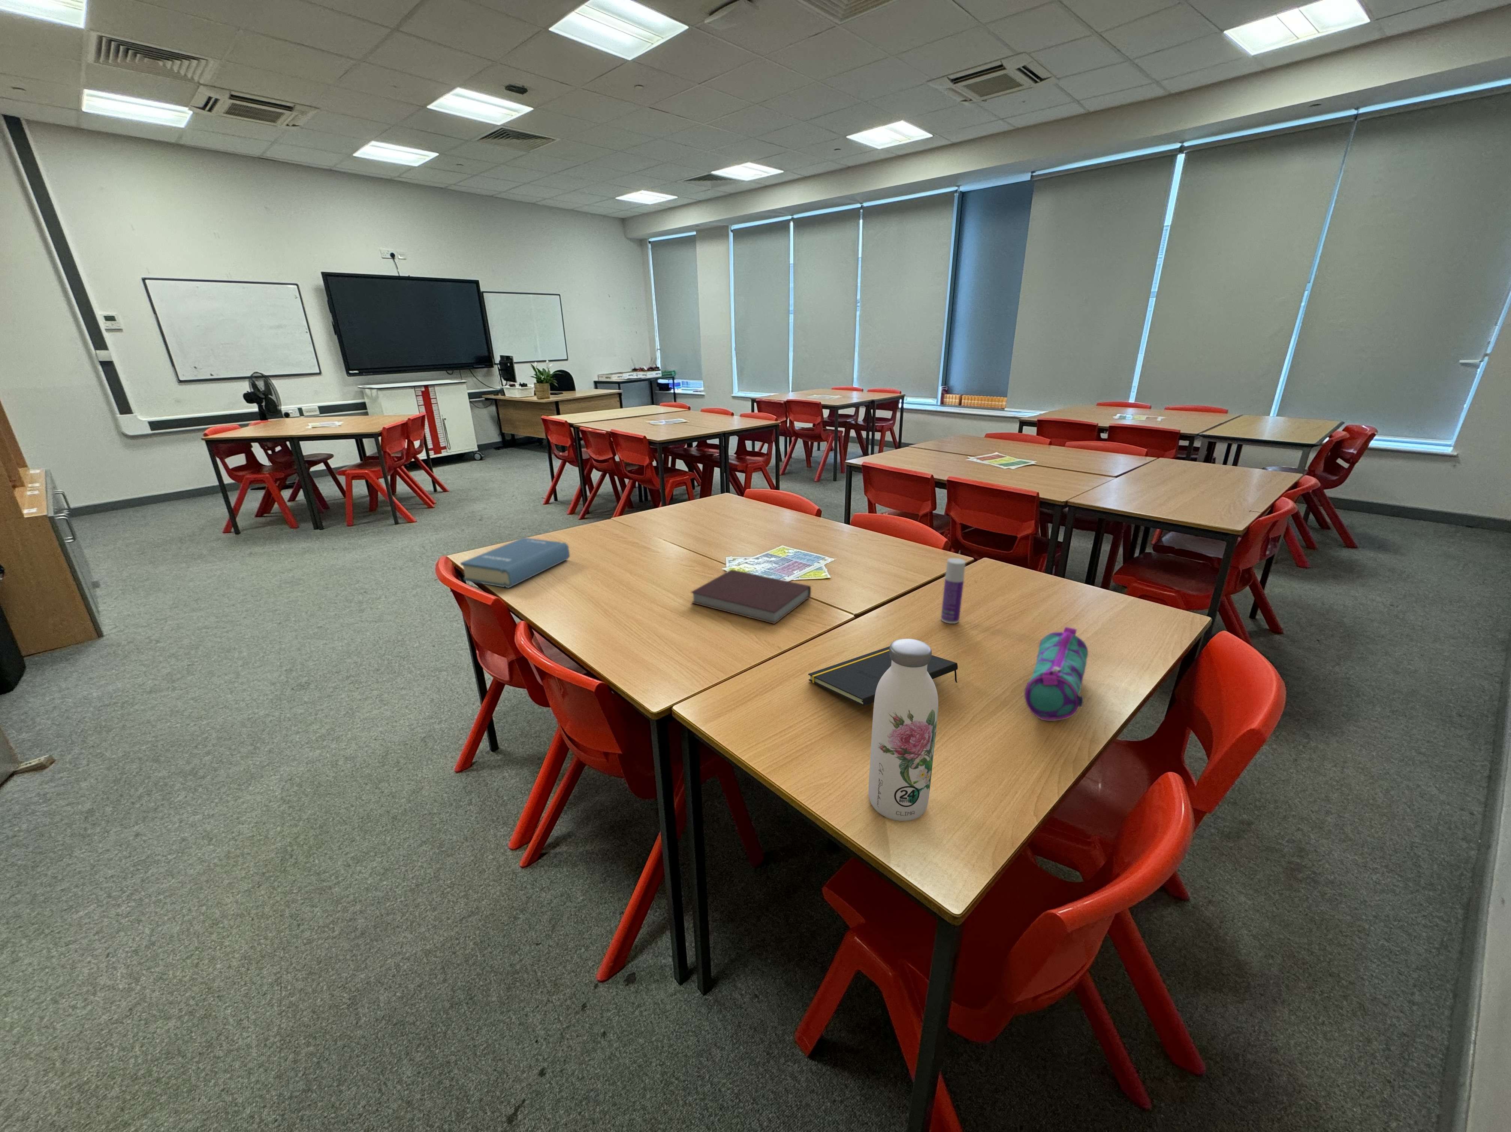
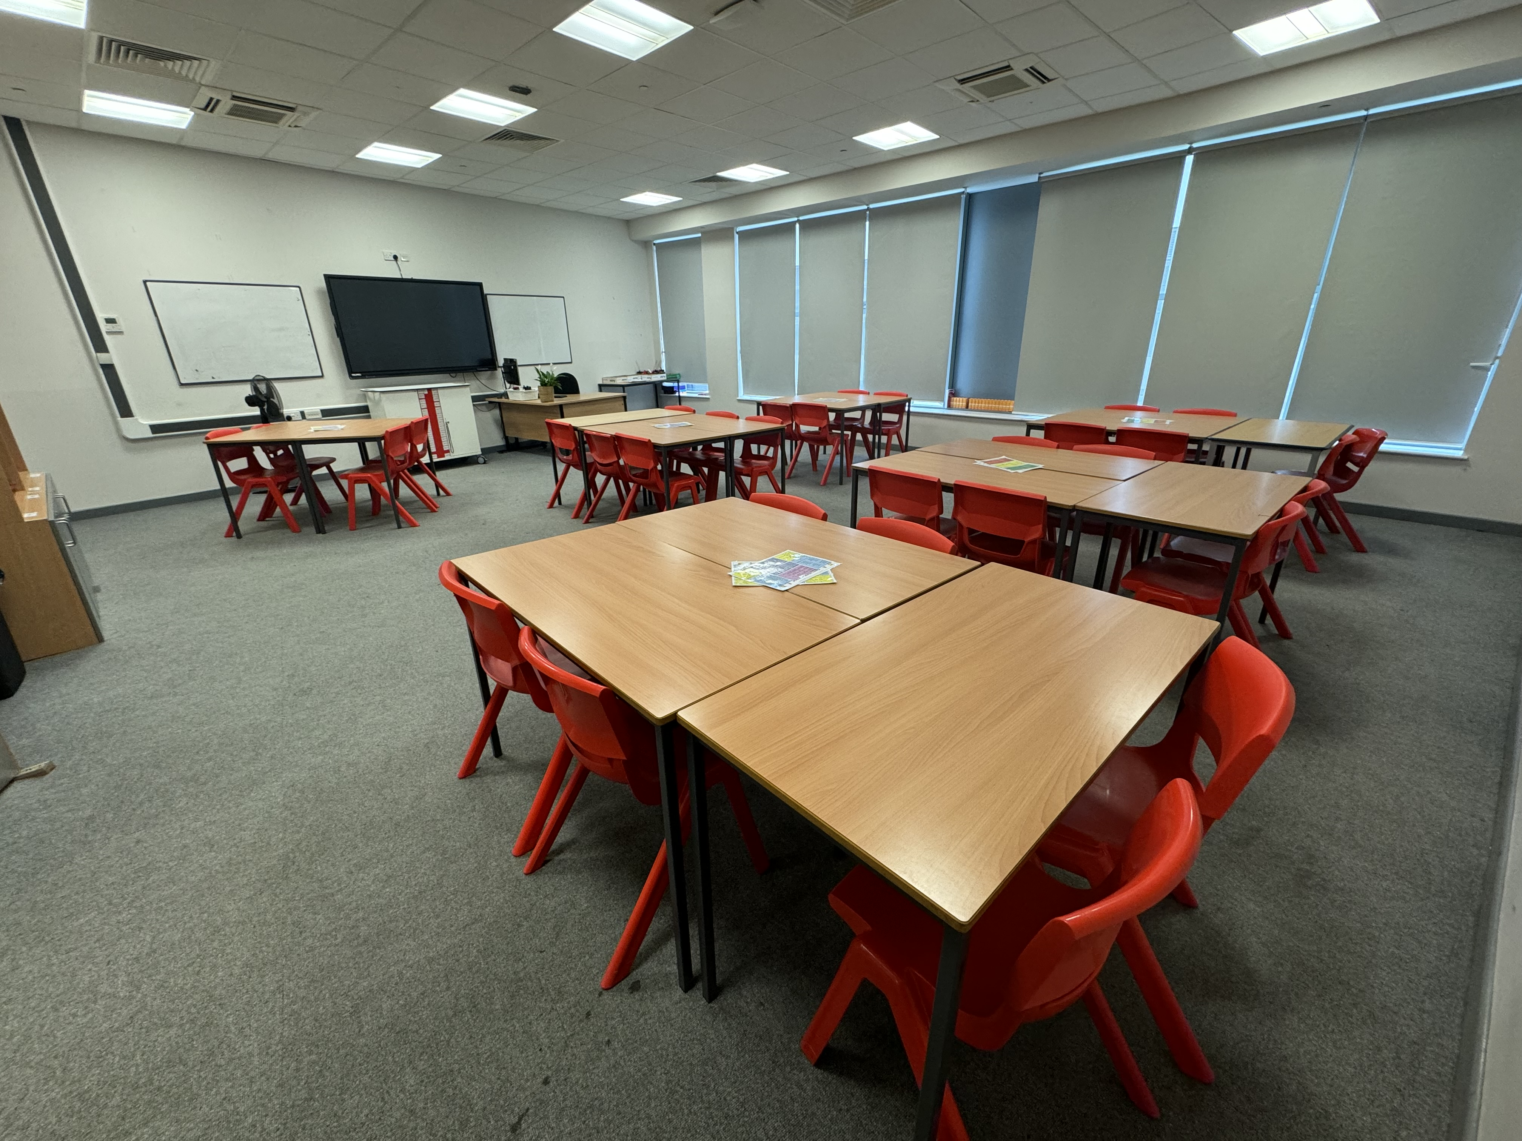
- pencil case [1024,627,1089,722]
- notebook [690,570,811,624]
- water bottle [869,639,939,822]
- hardback book [459,537,570,589]
- notepad [808,646,958,706]
- bottle [941,558,966,624]
